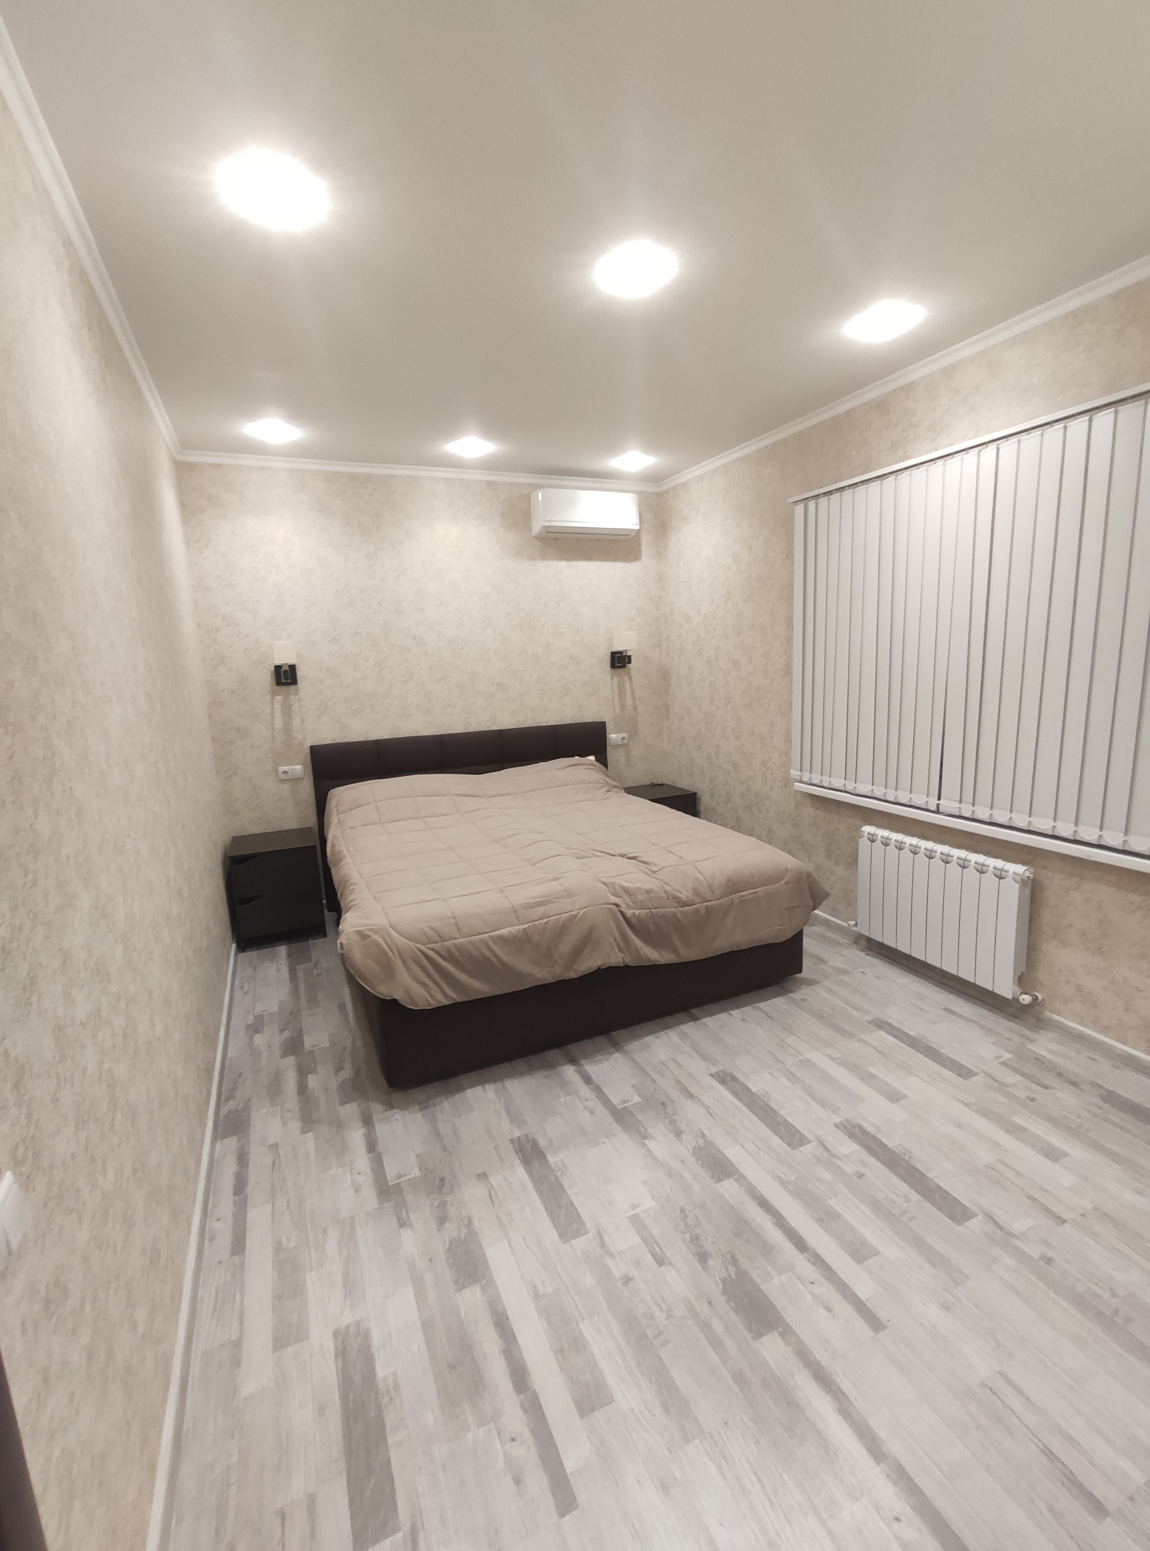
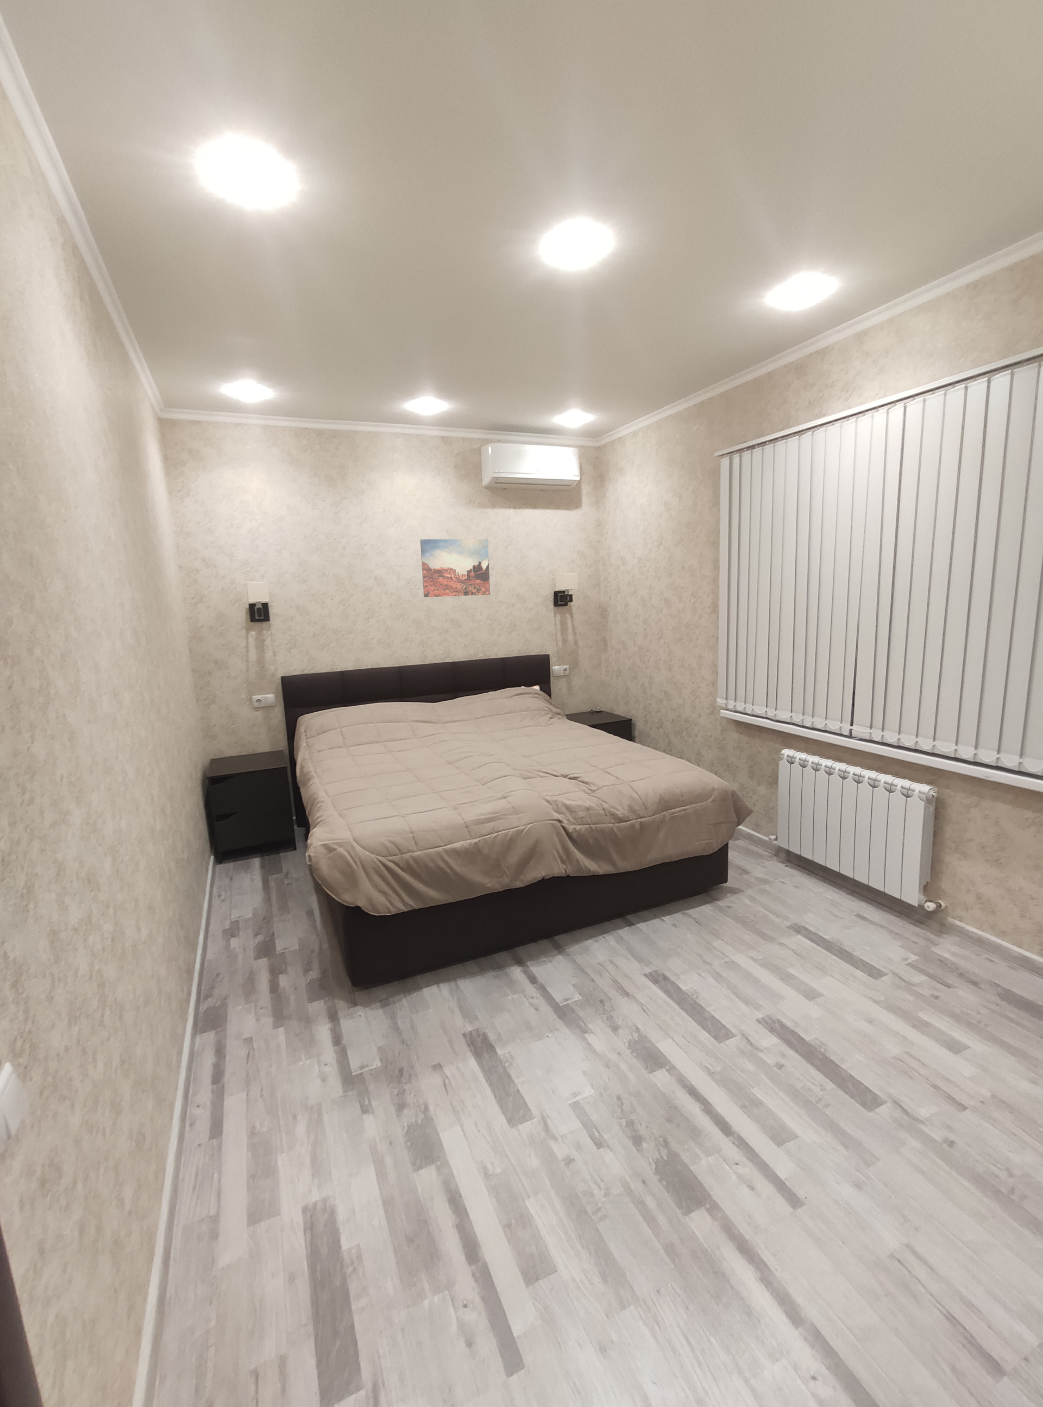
+ wall art [420,539,491,597]
